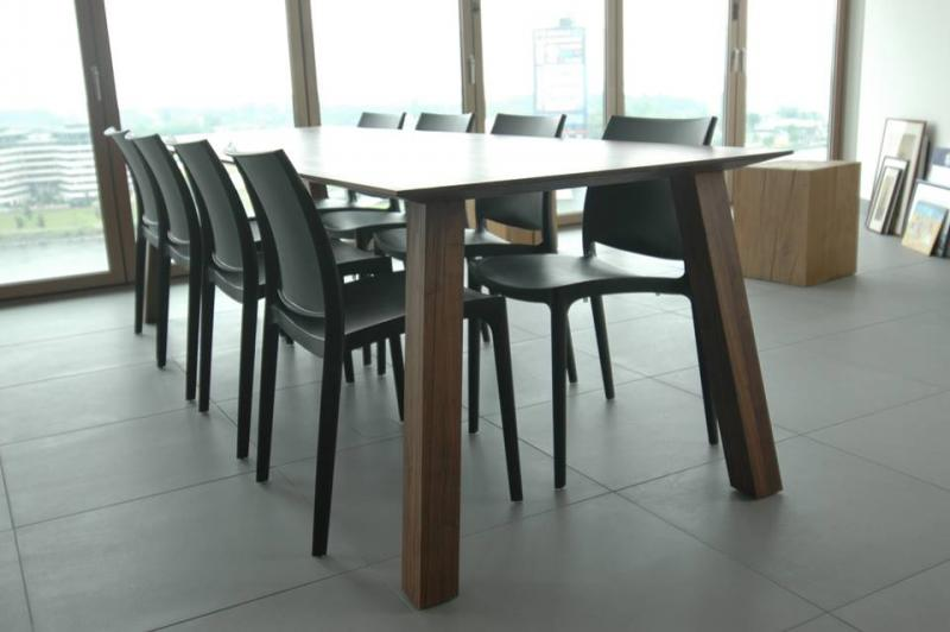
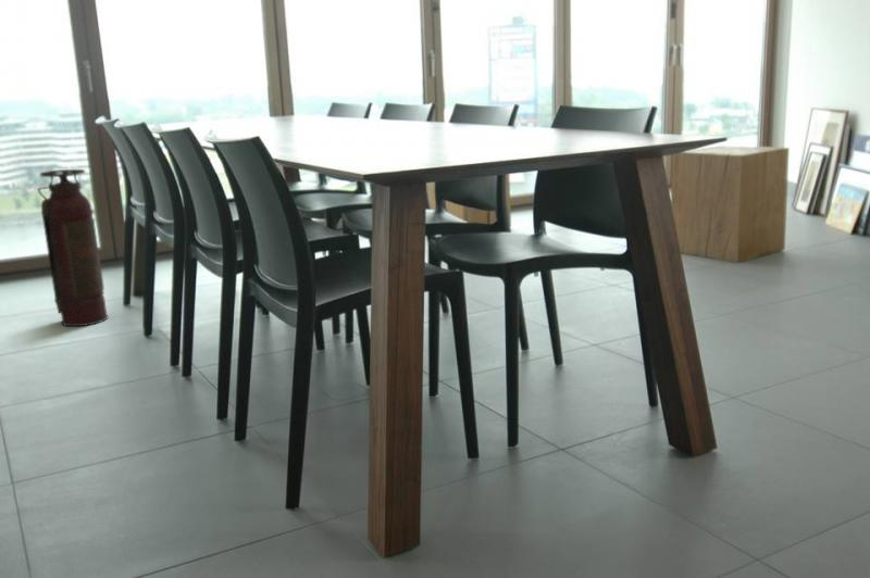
+ fire extinguisher [37,168,110,328]
